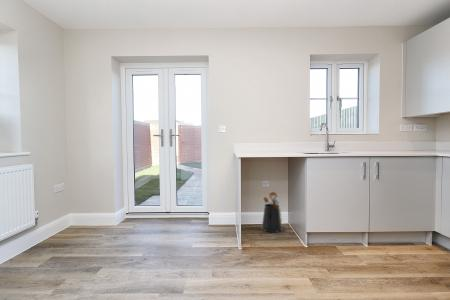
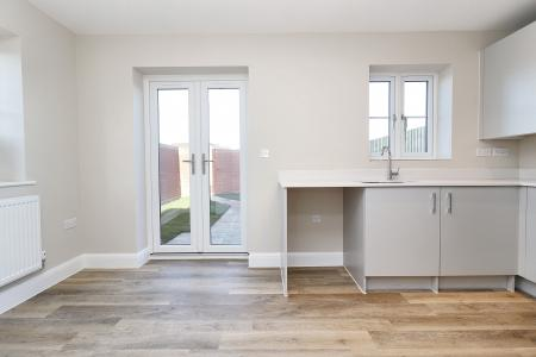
- watering can [260,191,284,233]
